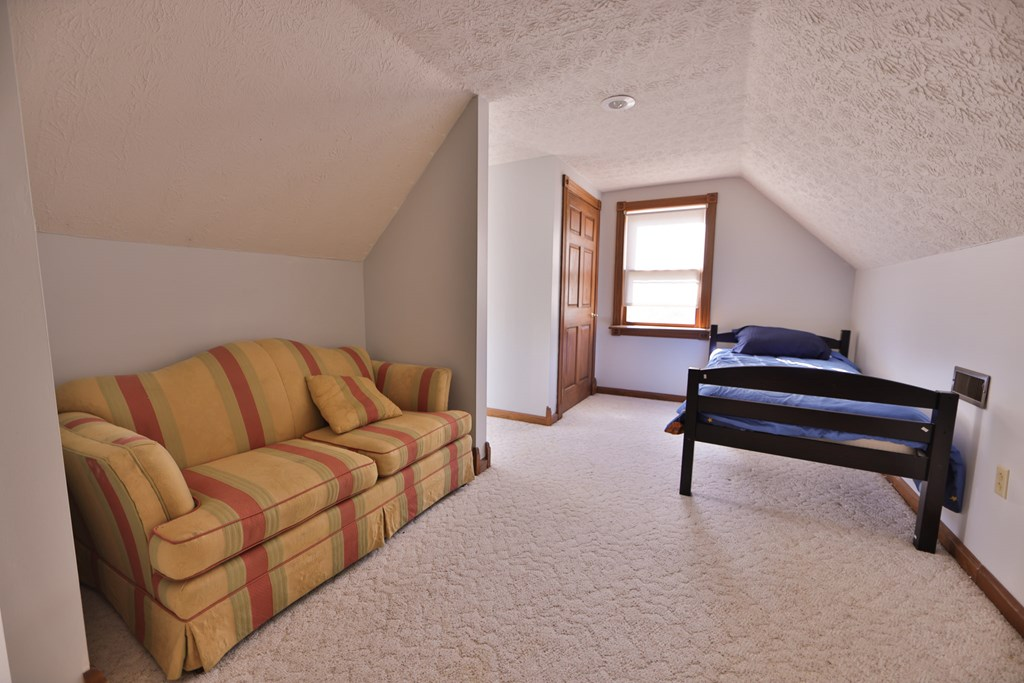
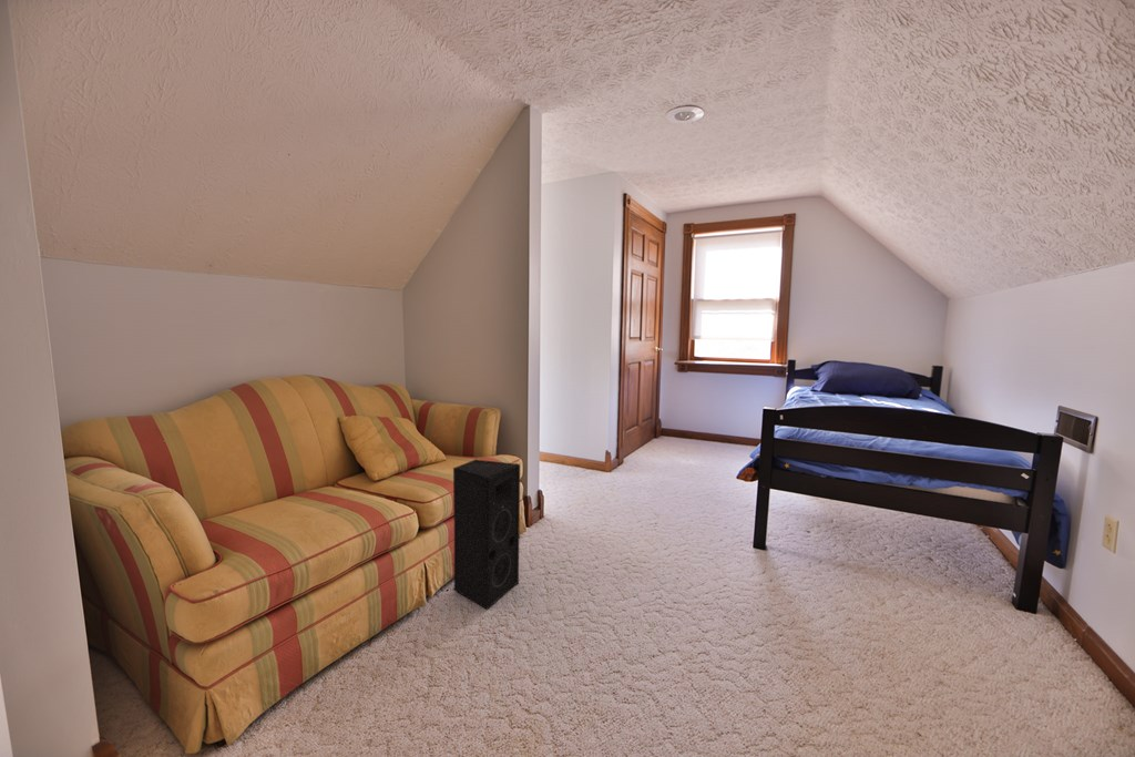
+ speaker [452,458,521,611]
